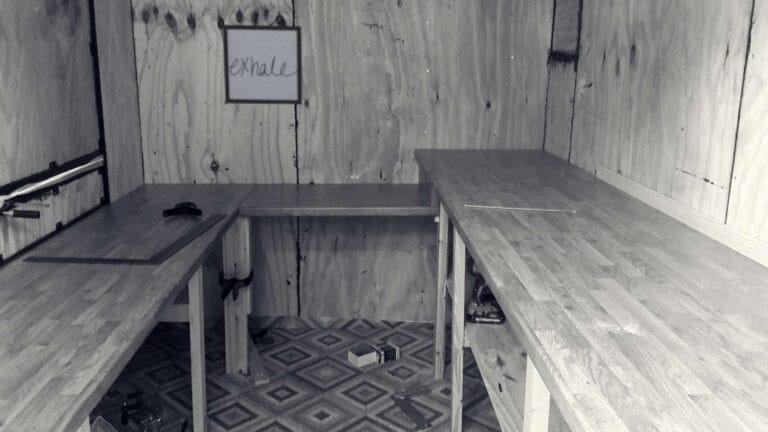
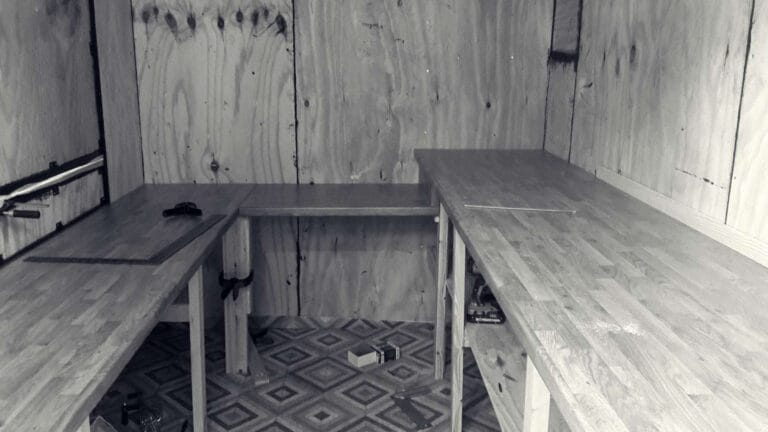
- wall art [222,24,303,106]
